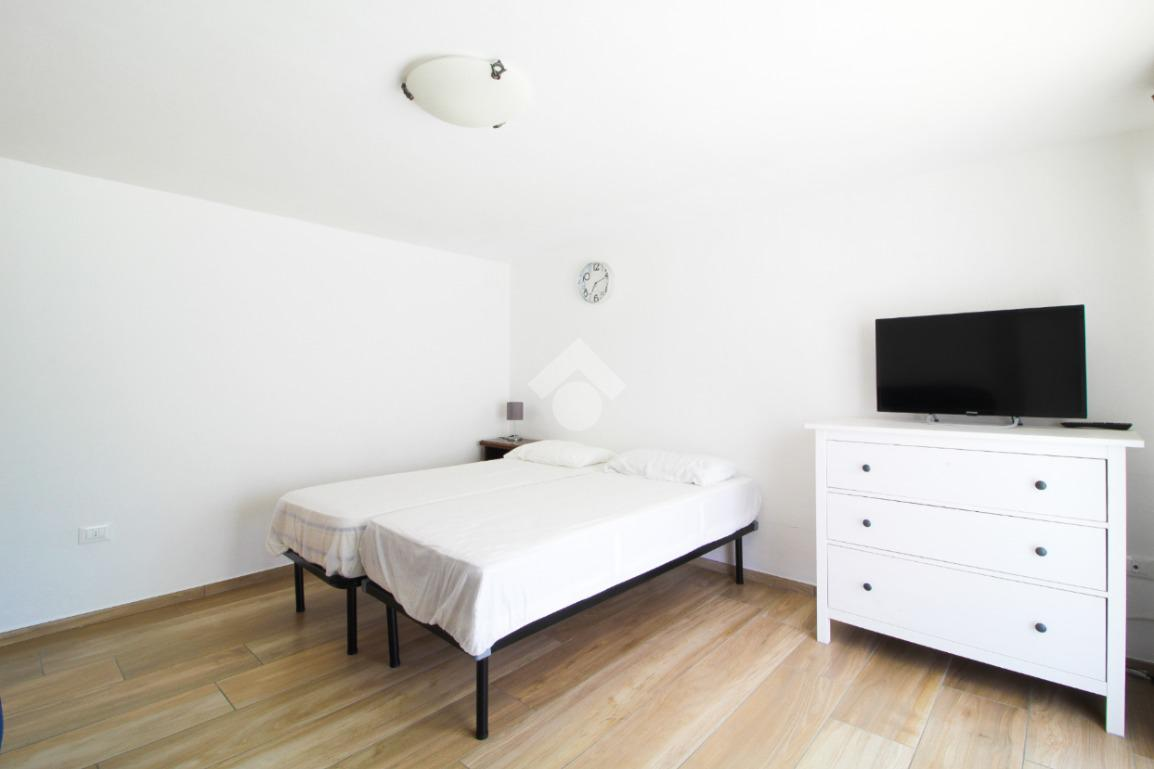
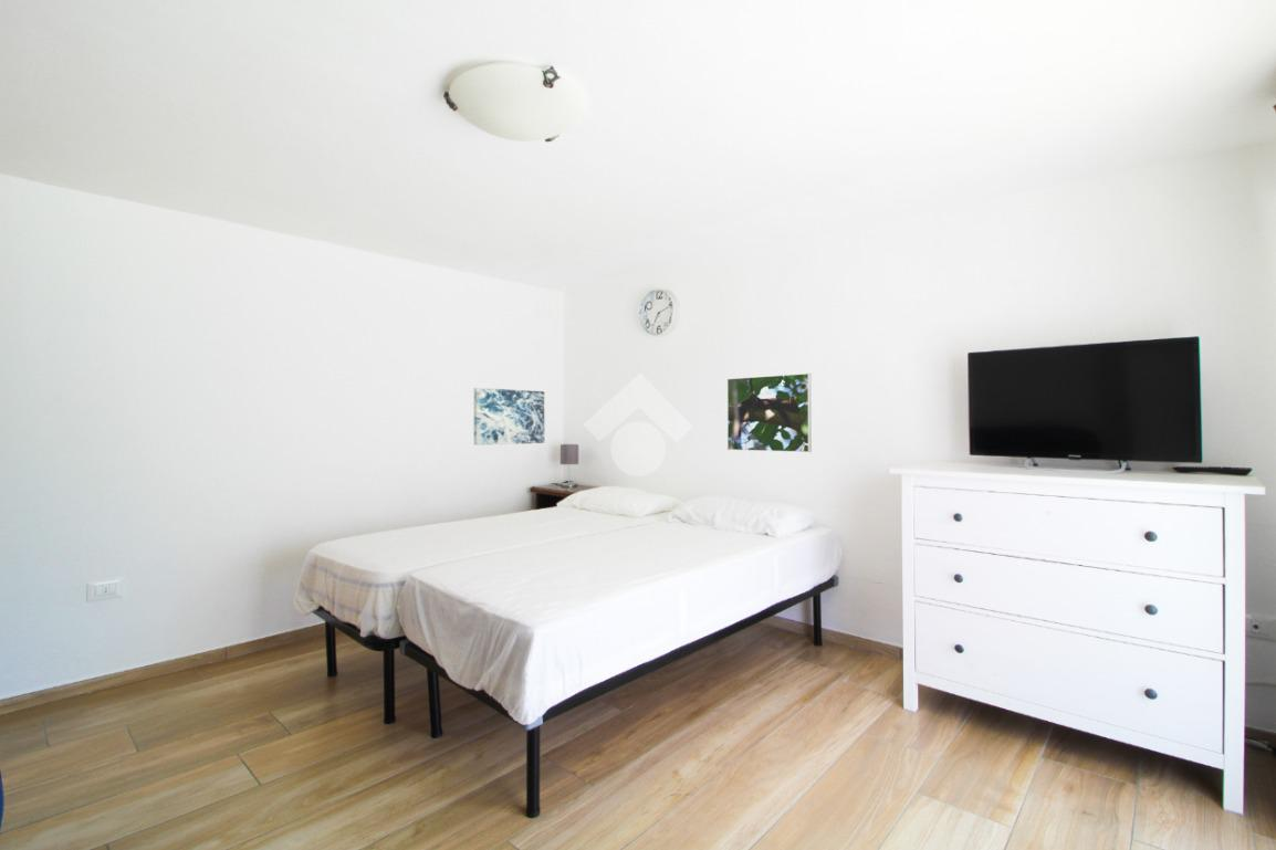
+ wall art [473,387,545,445]
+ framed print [726,372,813,453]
